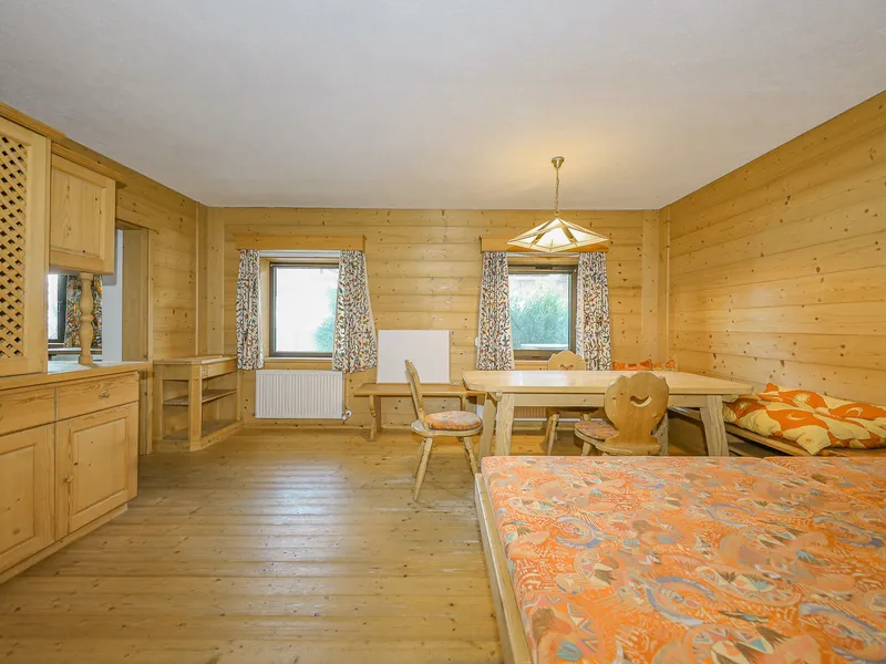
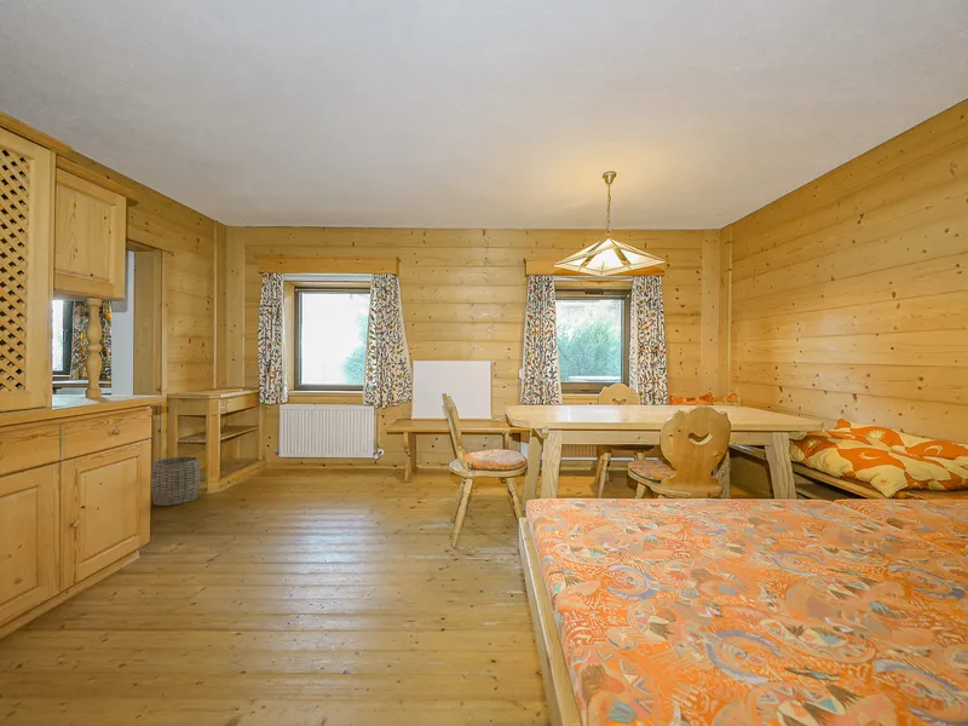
+ woven basket [150,455,201,507]
